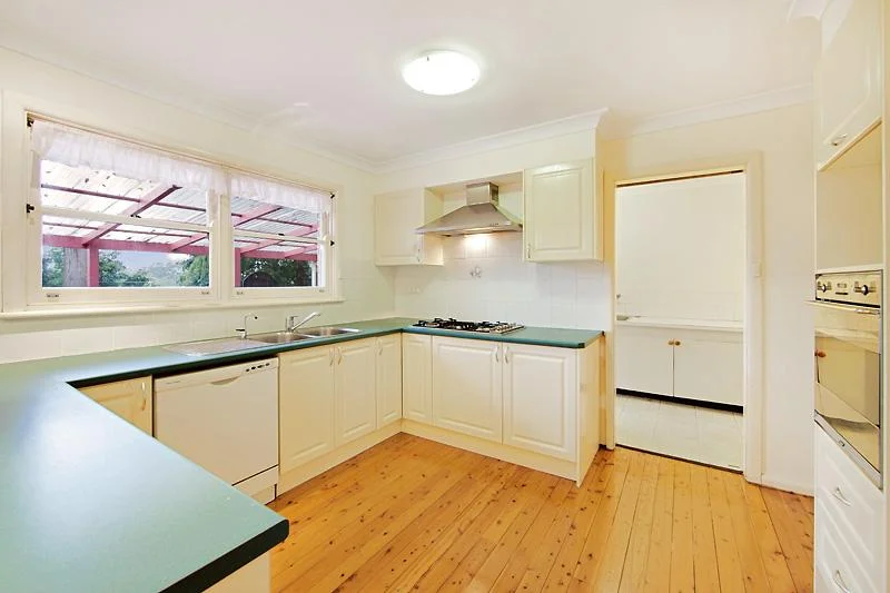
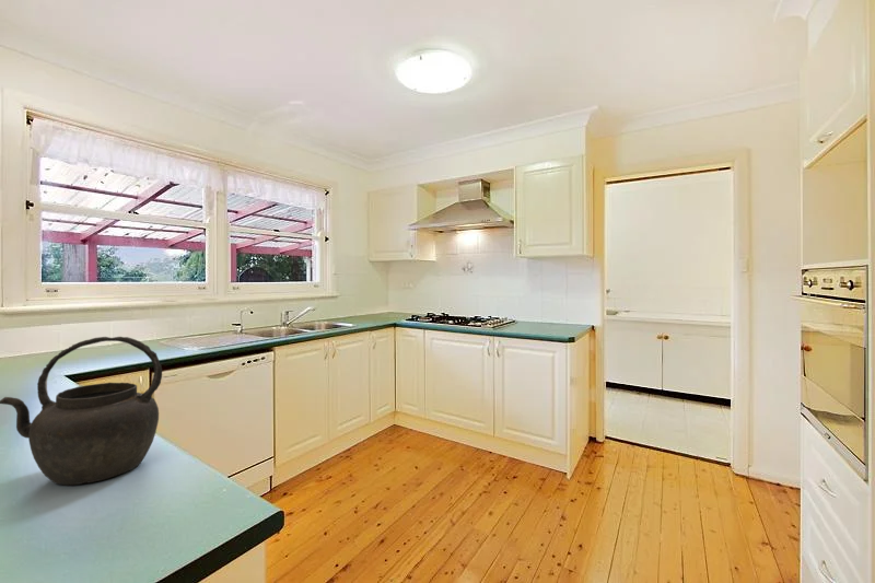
+ kettle [0,336,163,486]
